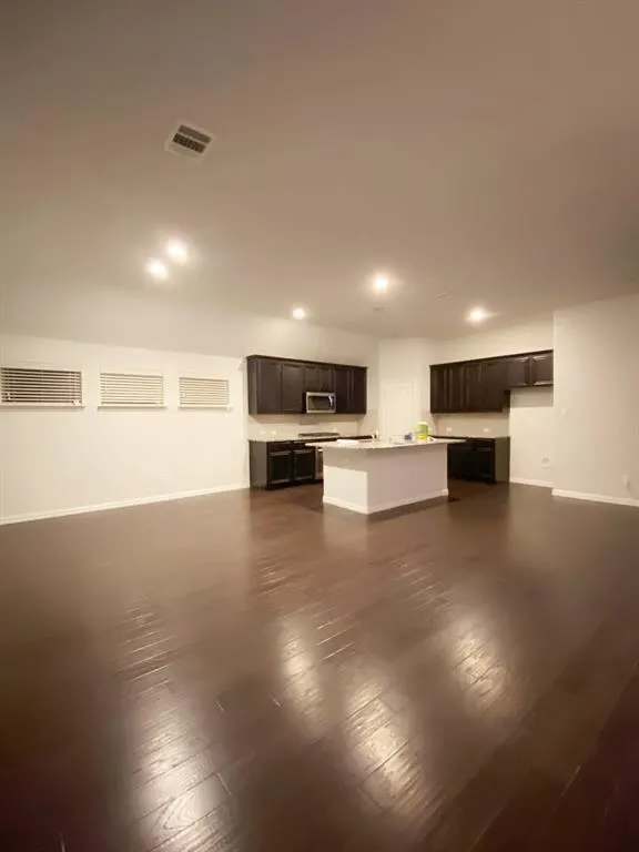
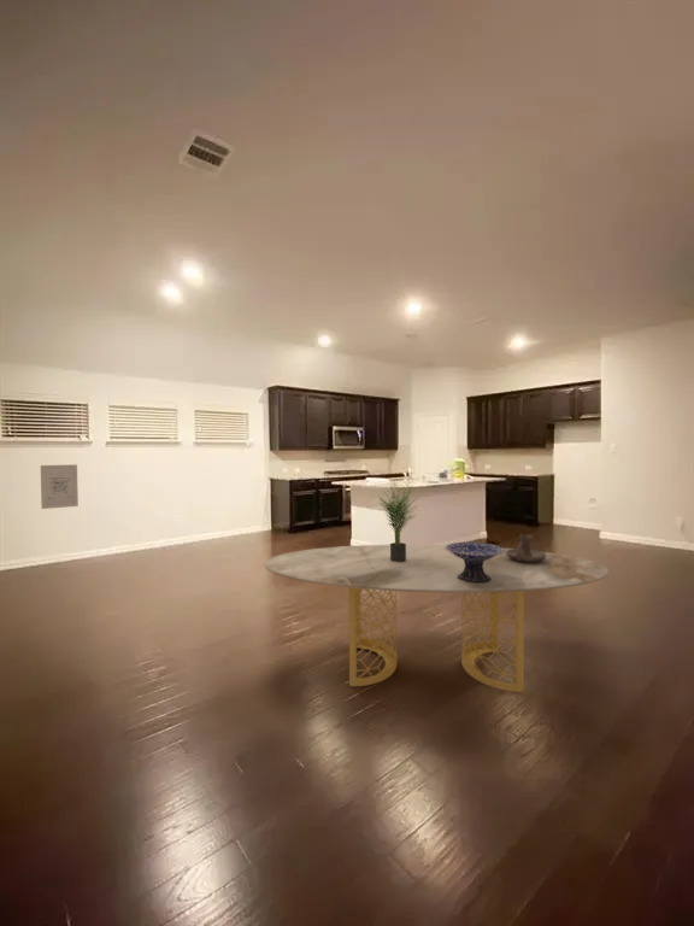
+ dining table [264,544,610,693]
+ potted plant [378,481,418,562]
+ candle holder [506,533,546,562]
+ wall art [40,463,80,510]
+ decorative bowl [445,541,504,584]
